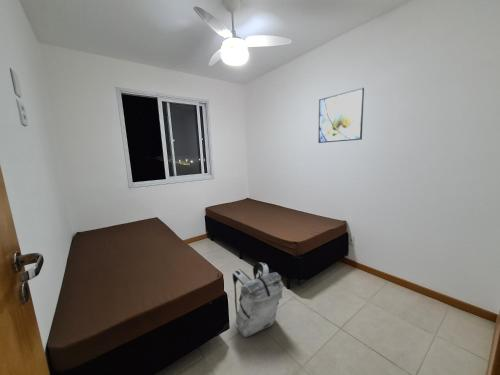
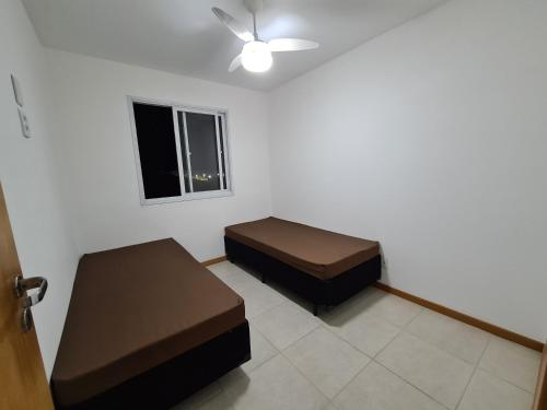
- backpack [231,262,285,338]
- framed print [317,87,365,144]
